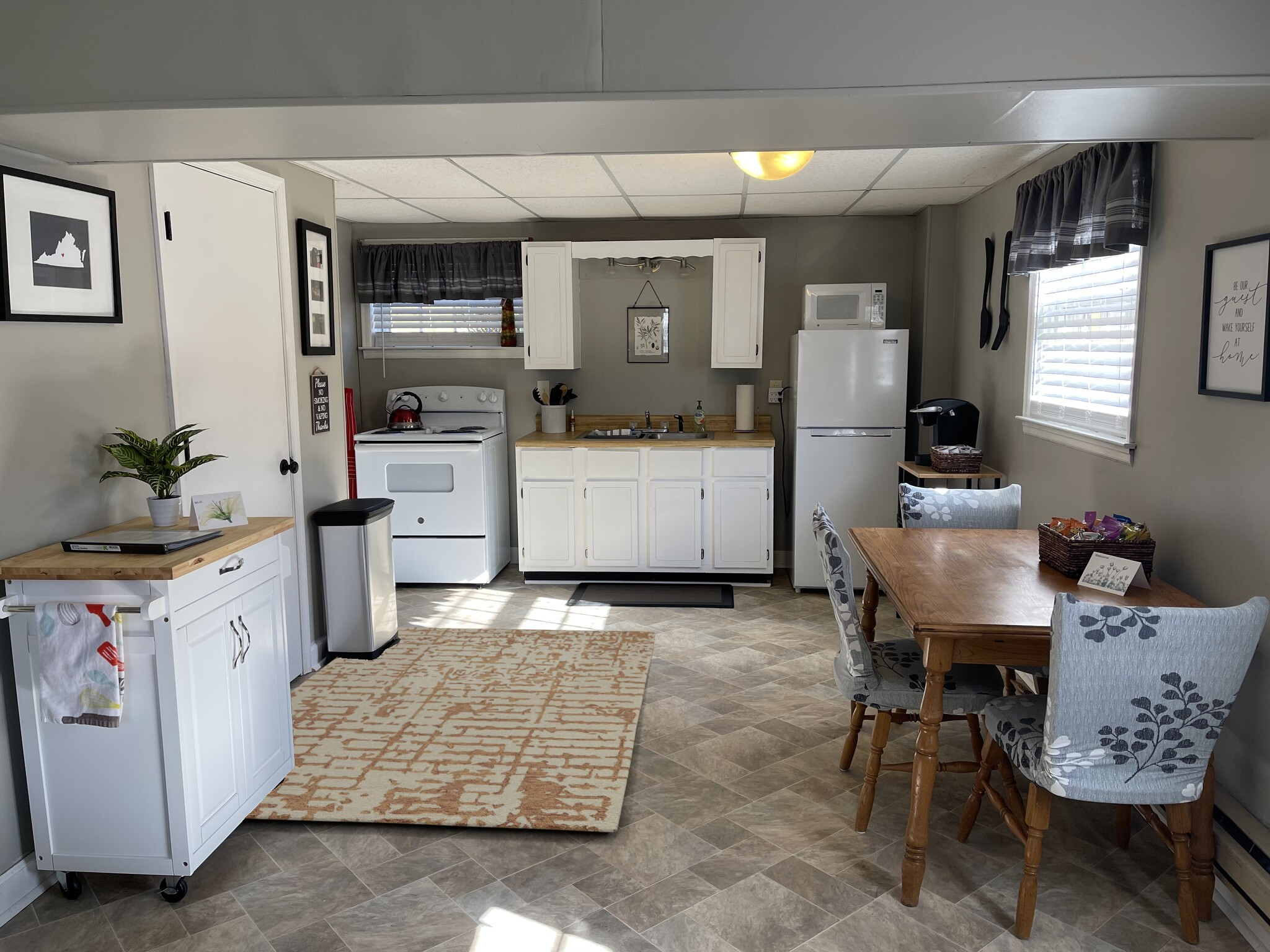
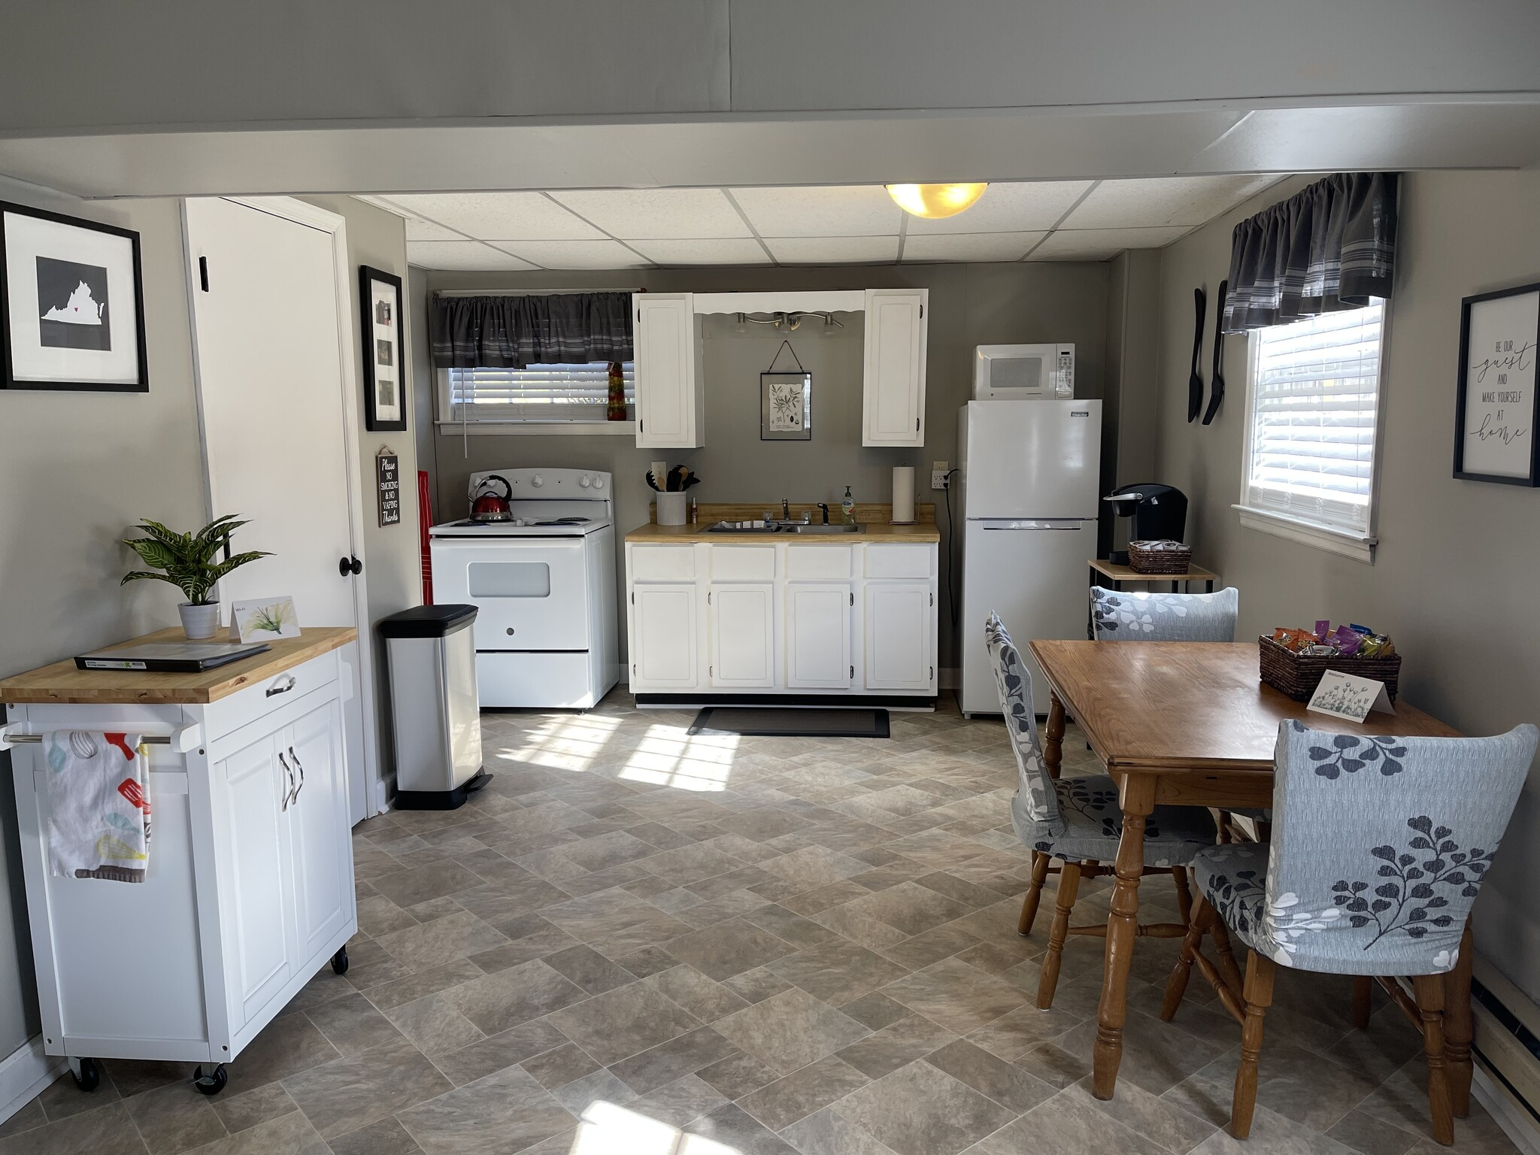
- rug [244,627,656,833]
